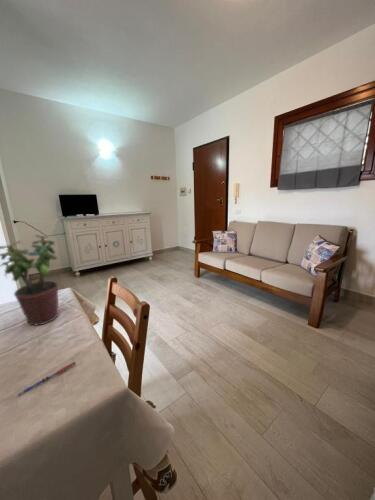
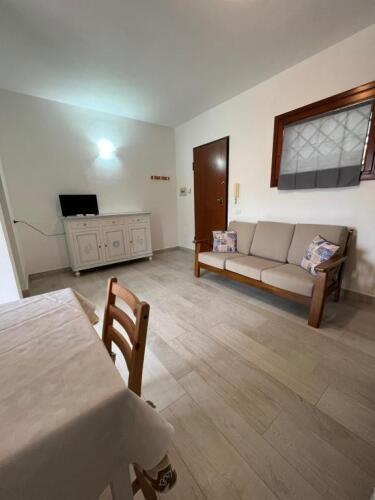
- potted plant [0,234,59,326]
- pen [17,361,77,397]
